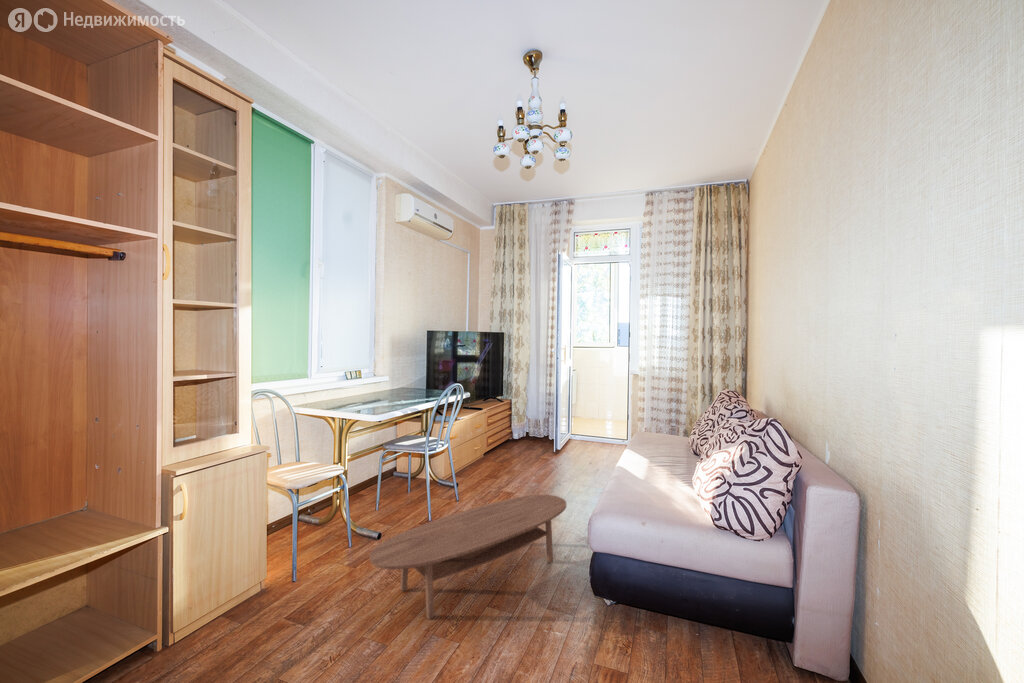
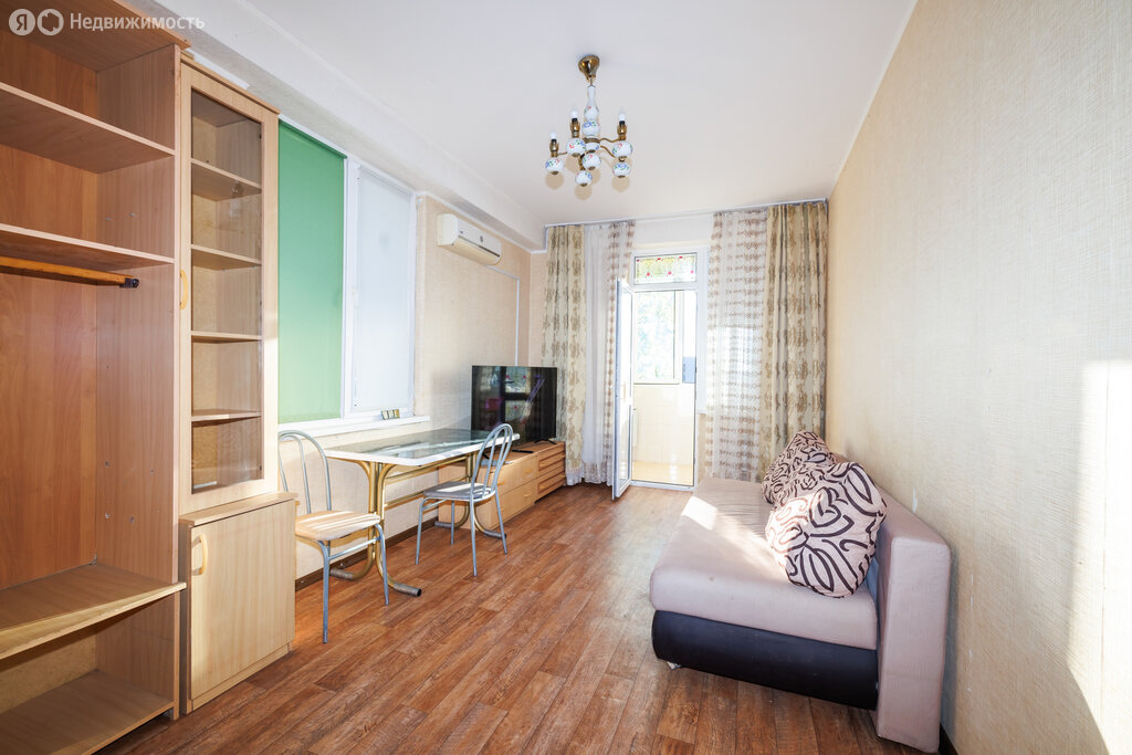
- coffee table [369,494,567,620]
